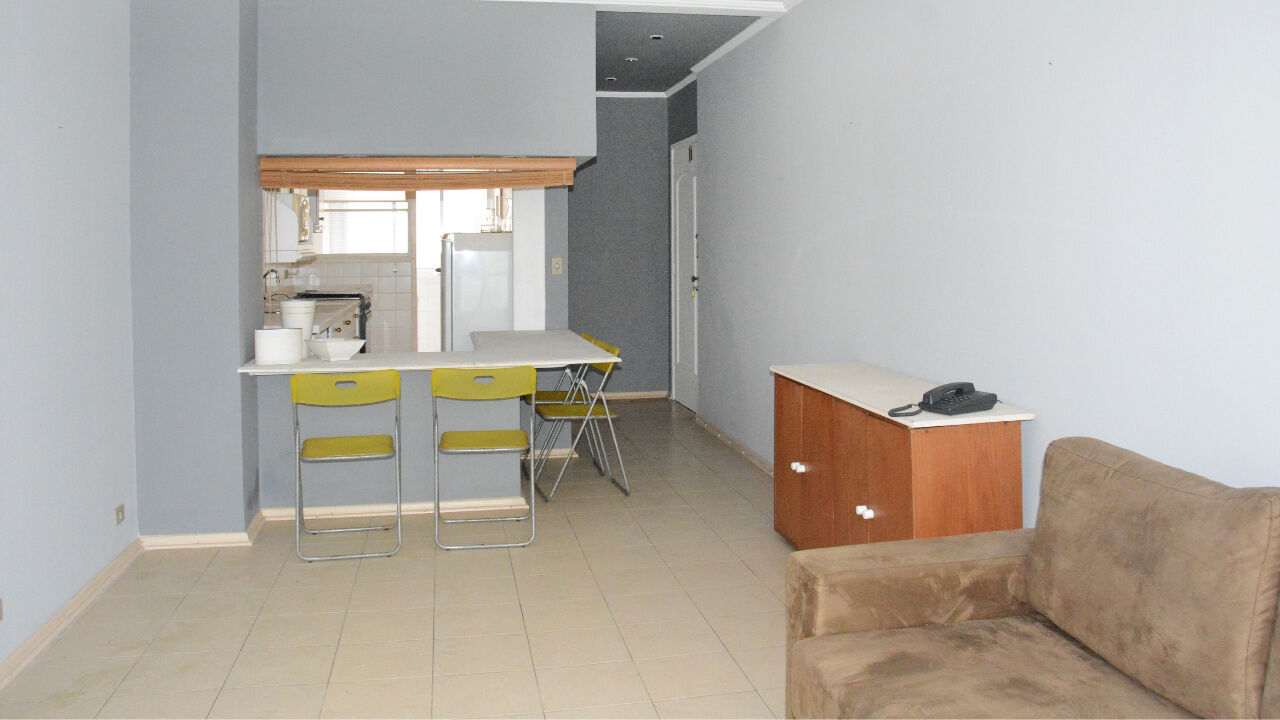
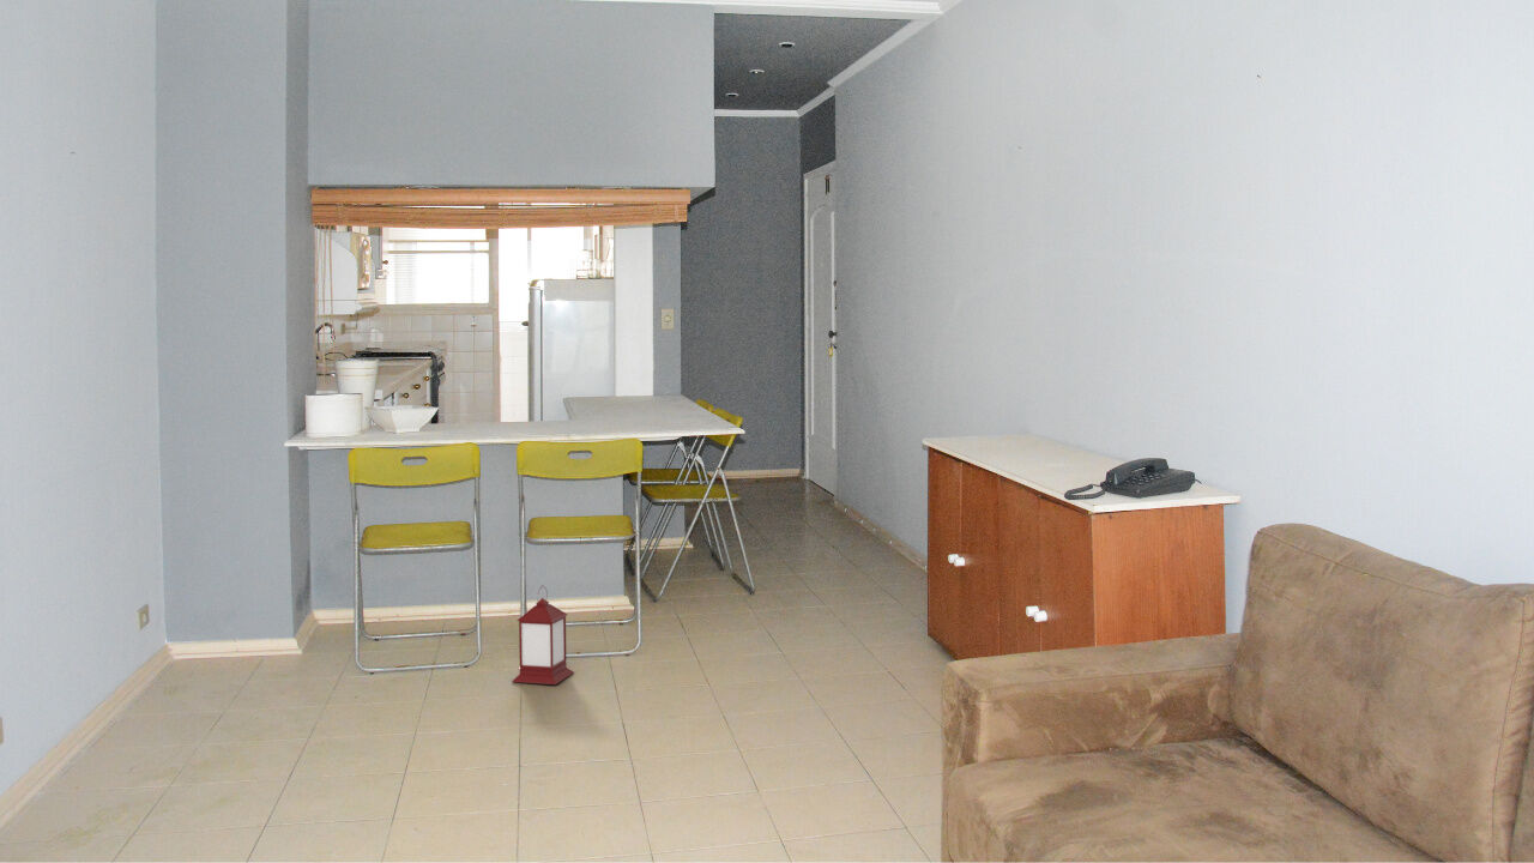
+ lantern [511,585,575,686]
